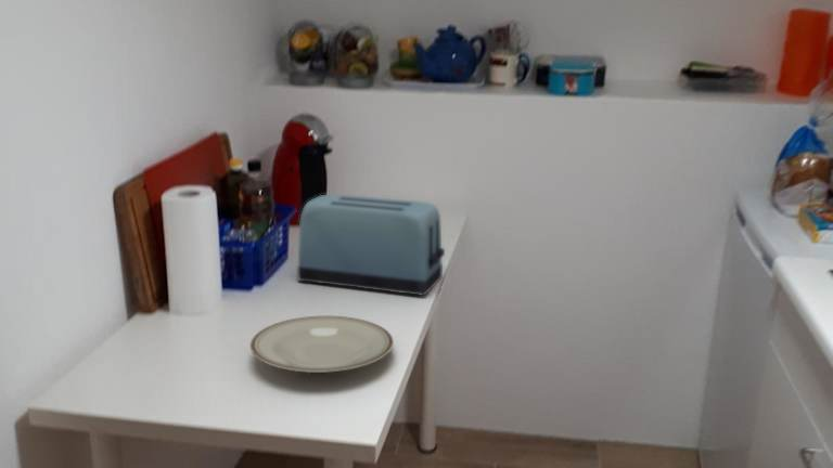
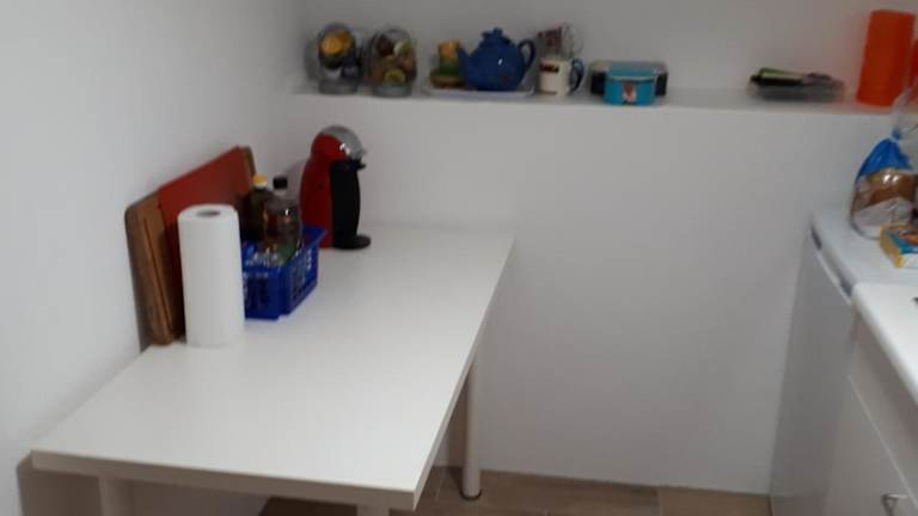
- toaster [296,193,446,297]
- plate [249,315,395,374]
